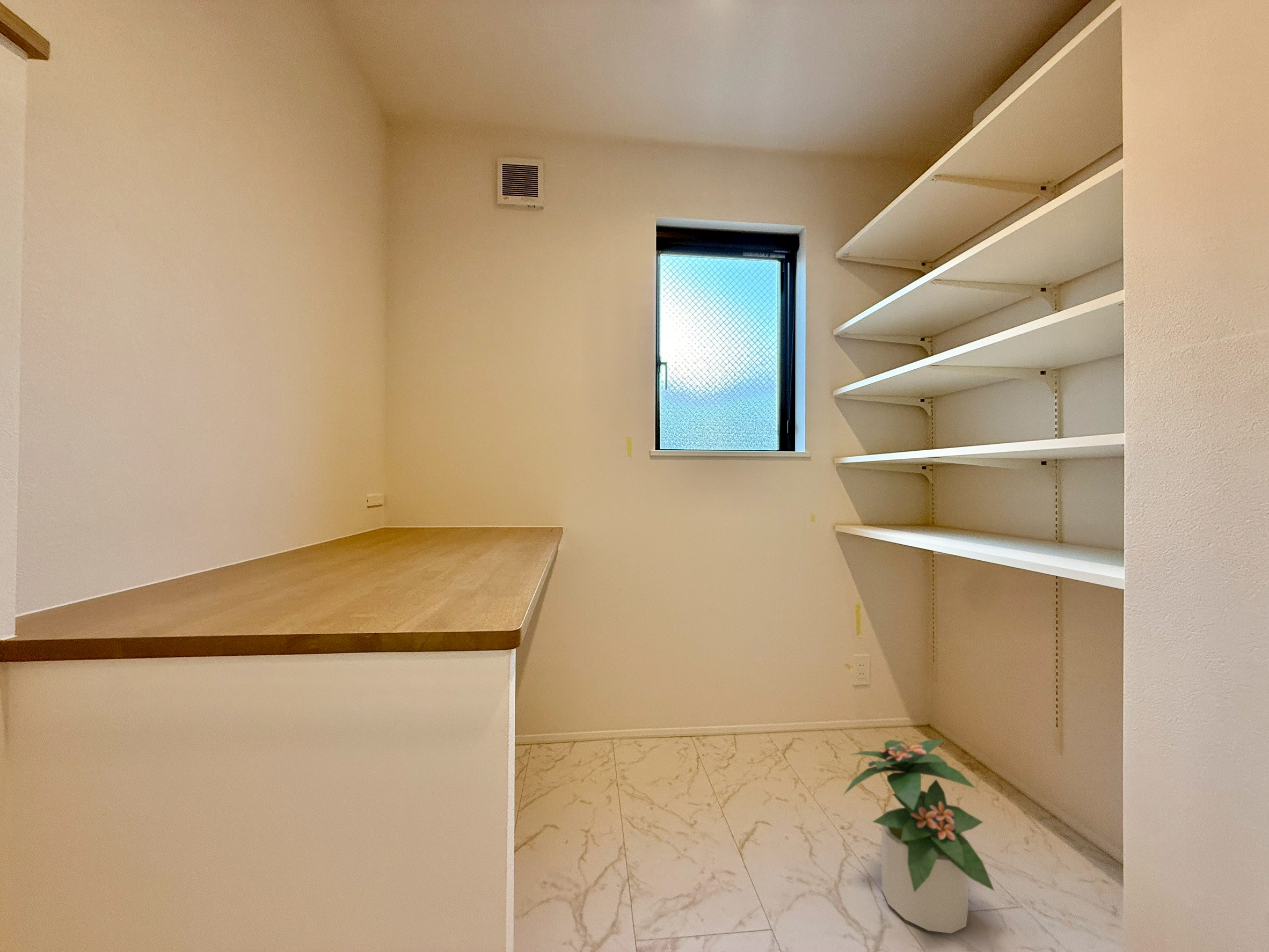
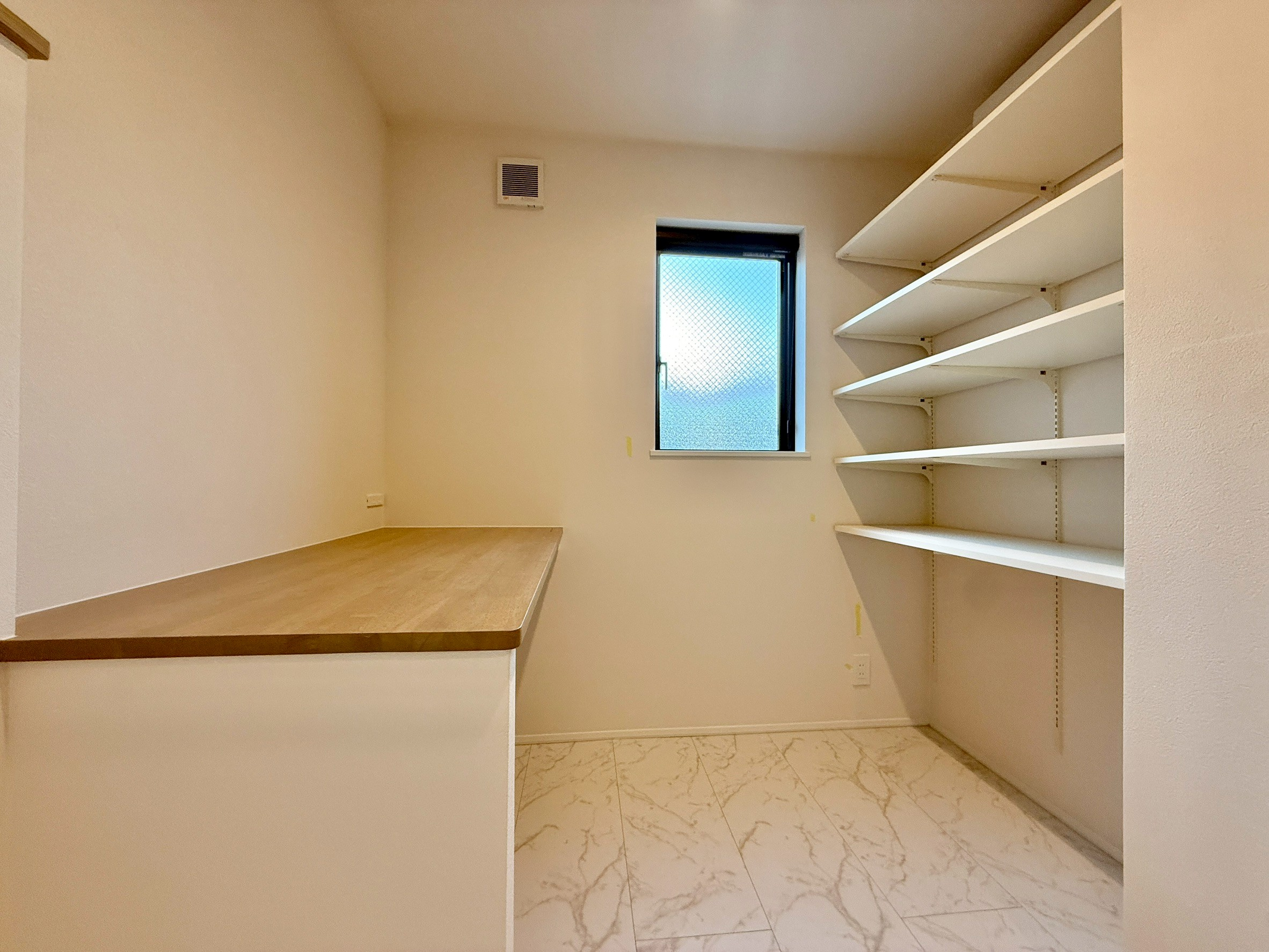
- potted plant [842,739,995,934]
